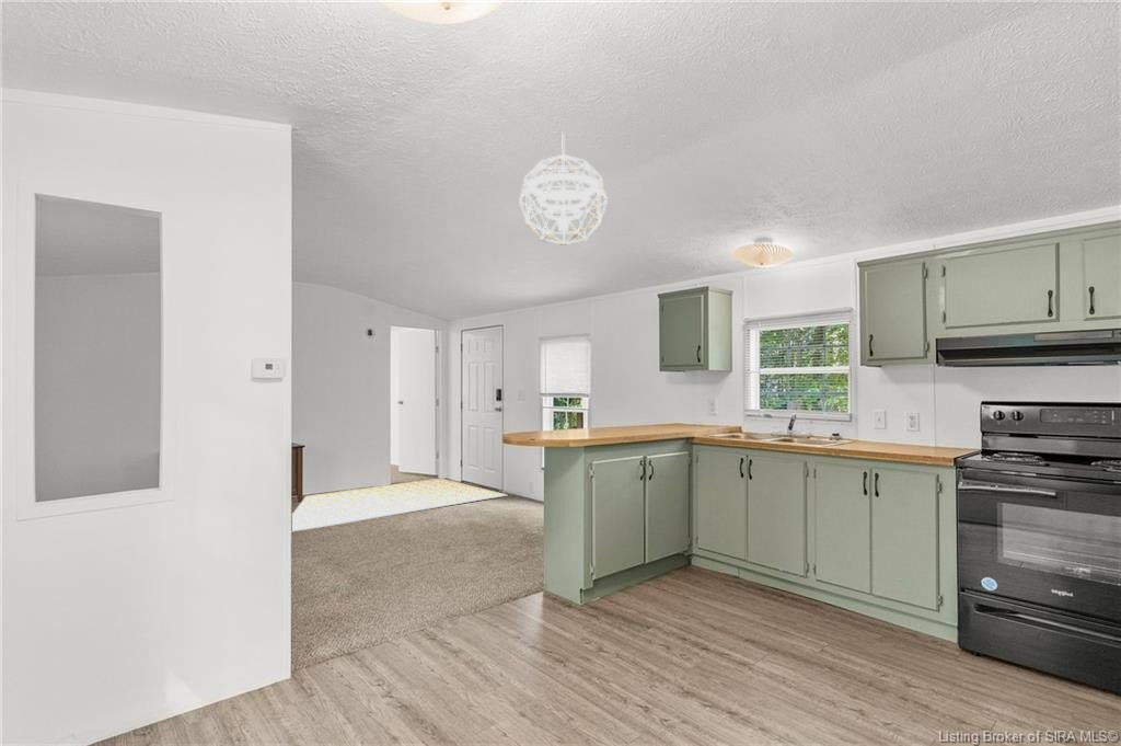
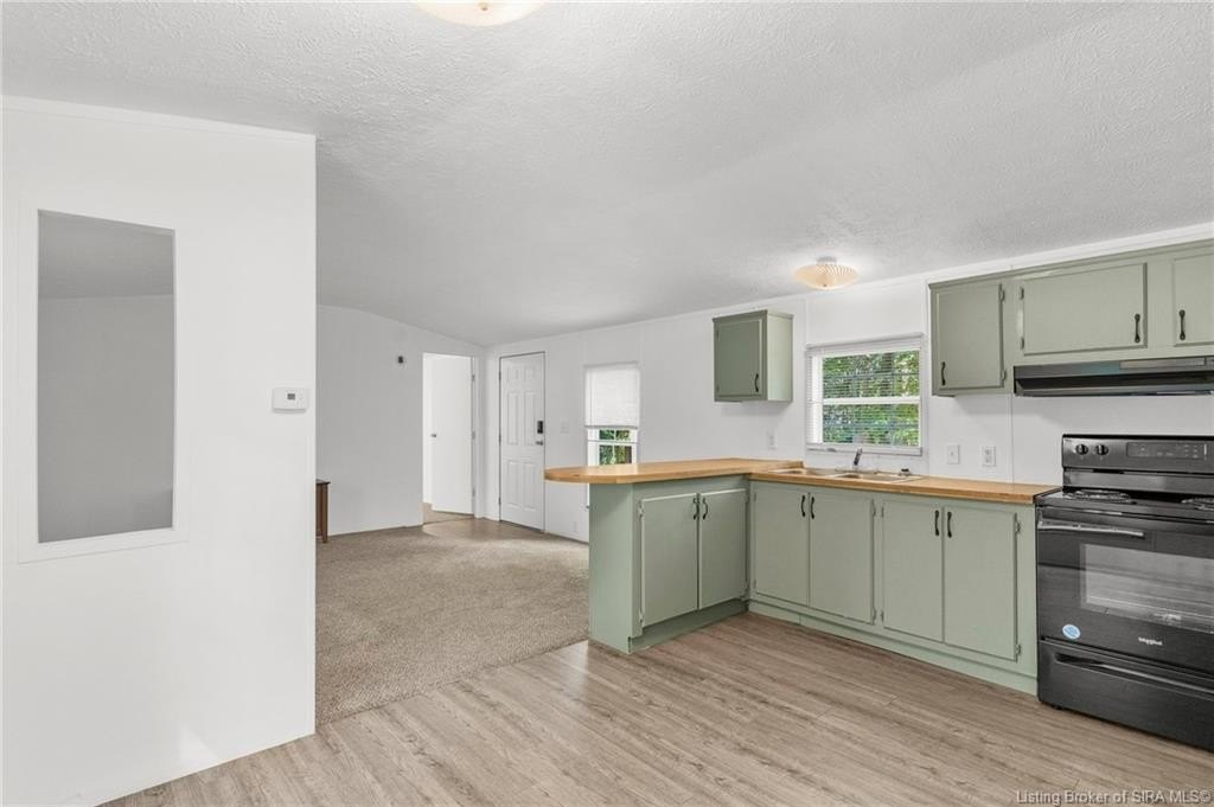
- pendant light [518,133,609,246]
- rug [291,478,508,532]
